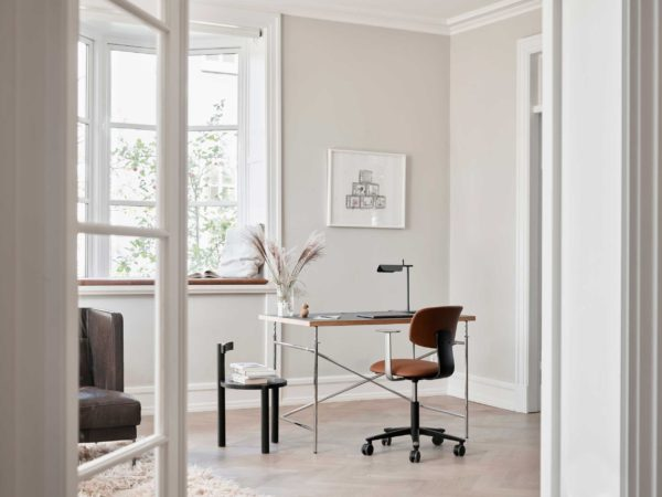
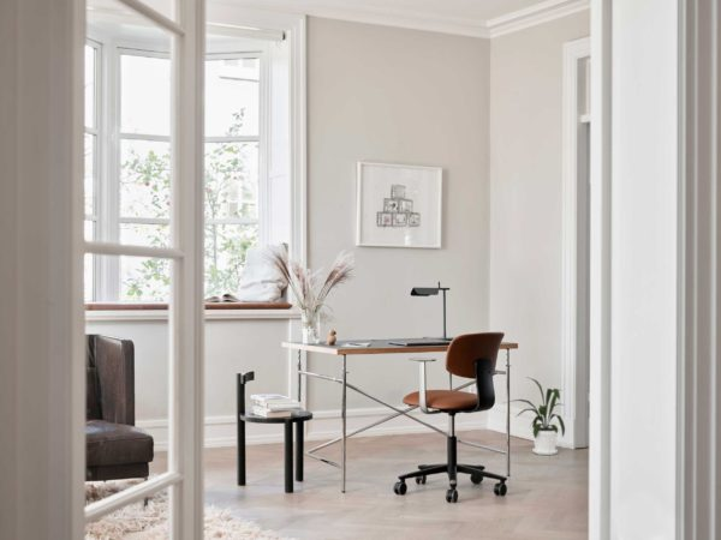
+ house plant [503,376,566,456]
